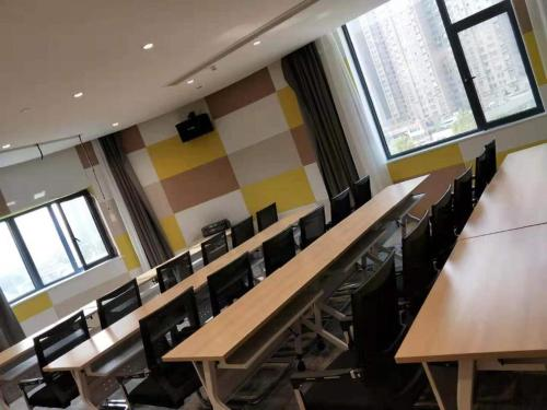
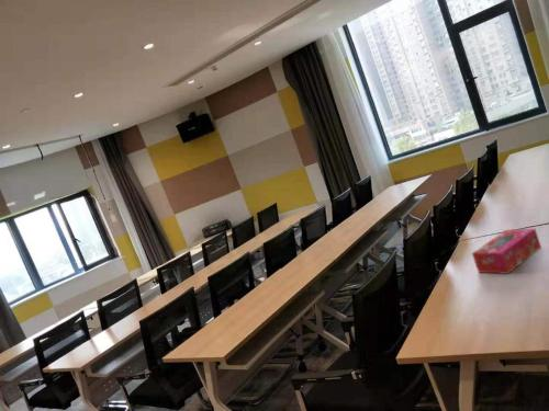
+ tissue box [471,228,542,275]
